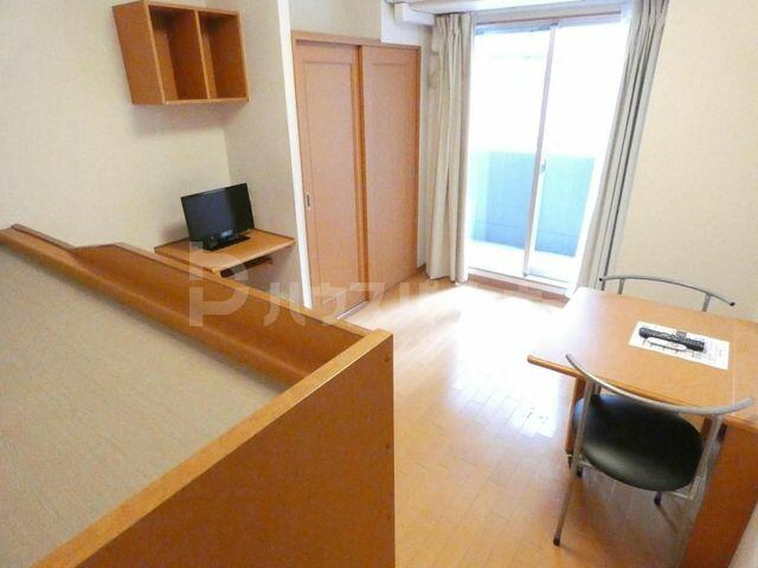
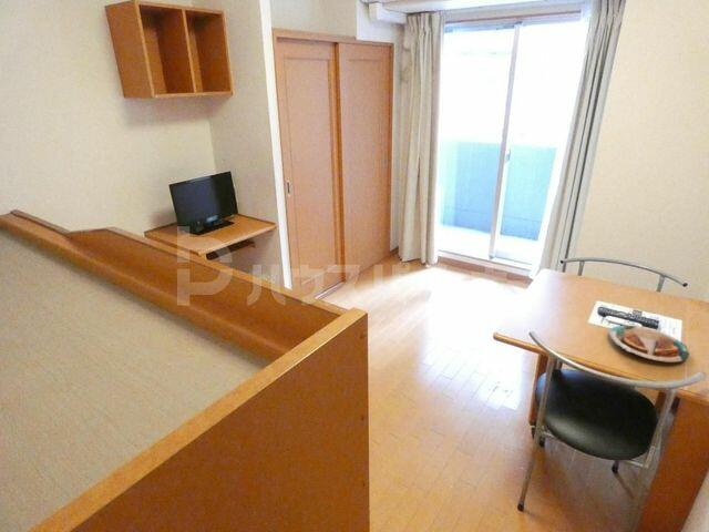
+ plate [608,325,690,364]
